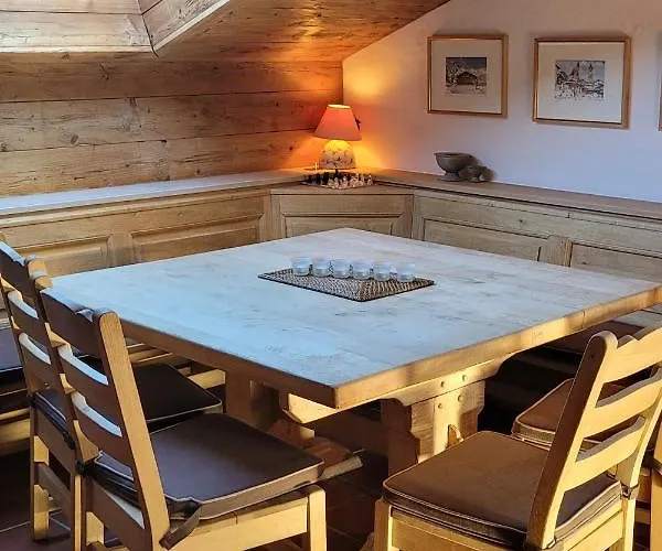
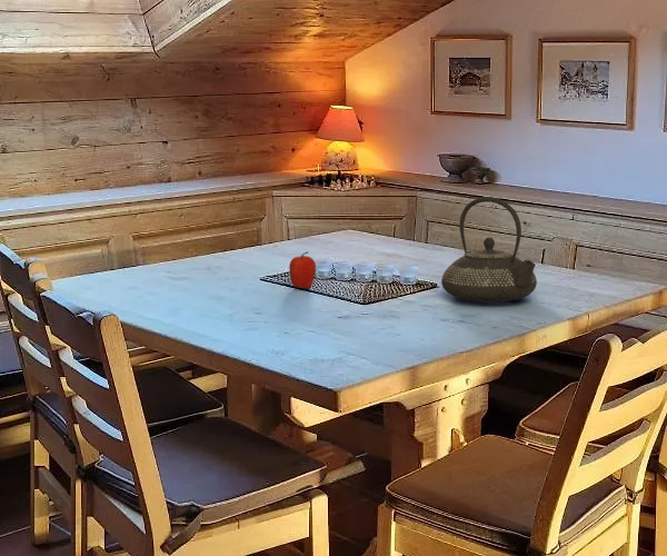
+ fruit [288,250,317,289]
+ teapot [440,196,538,304]
